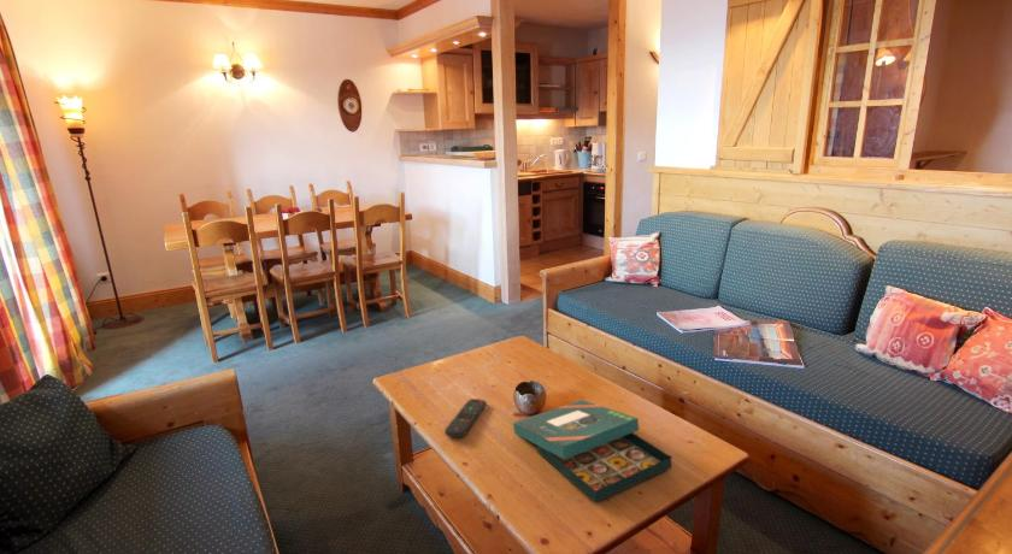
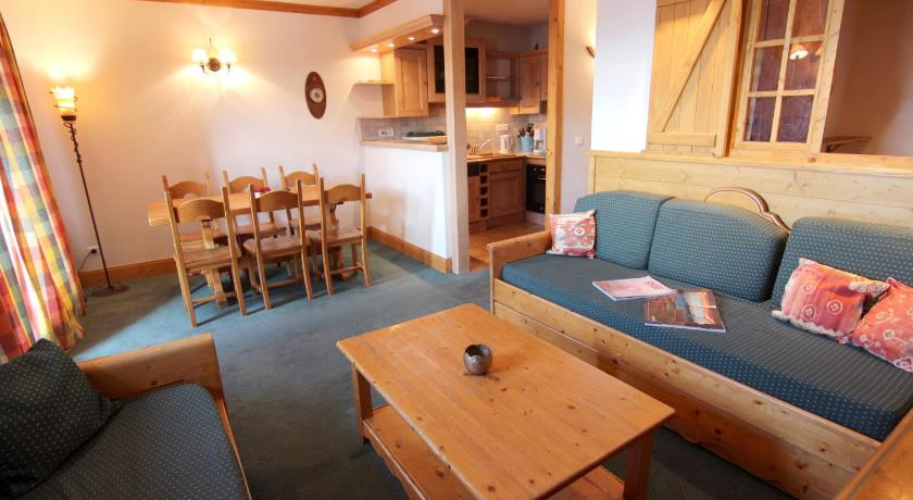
- remote control [443,397,488,438]
- board game [512,399,672,503]
